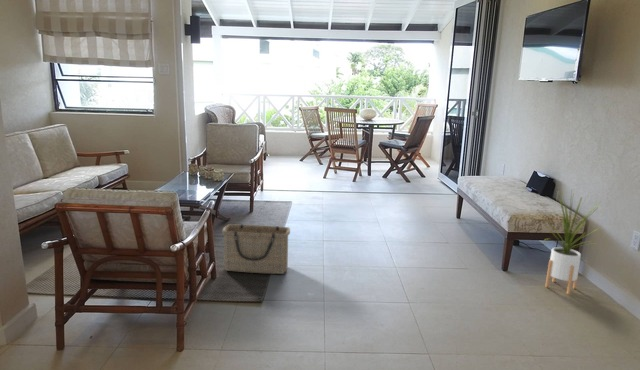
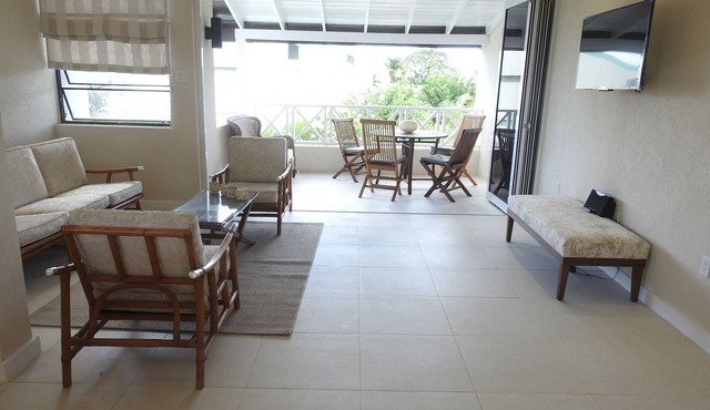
- house plant [538,190,601,295]
- basket [221,223,291,275]
